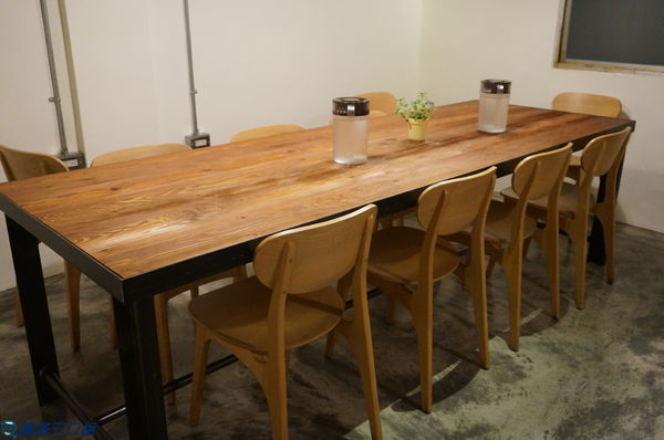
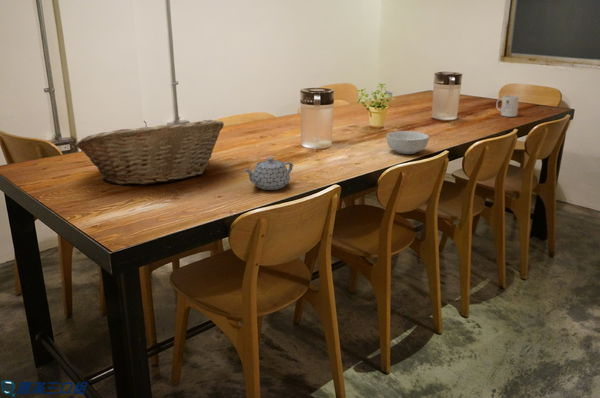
+ fruit basket [74,119,225,186]
+ mug [495,94,520,118]
+ teapot [243,156,294,191]
+ cereal bowl [386,130,430,155]
